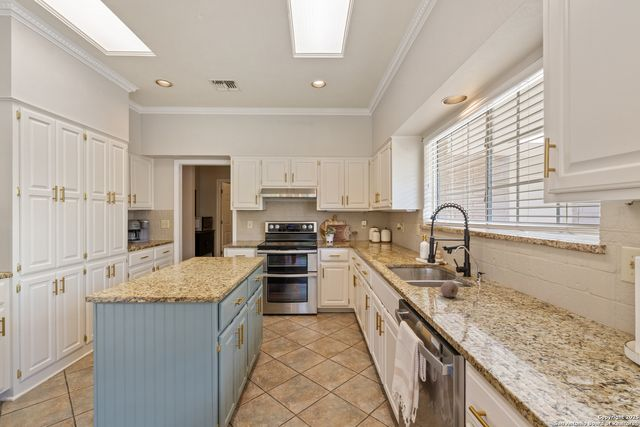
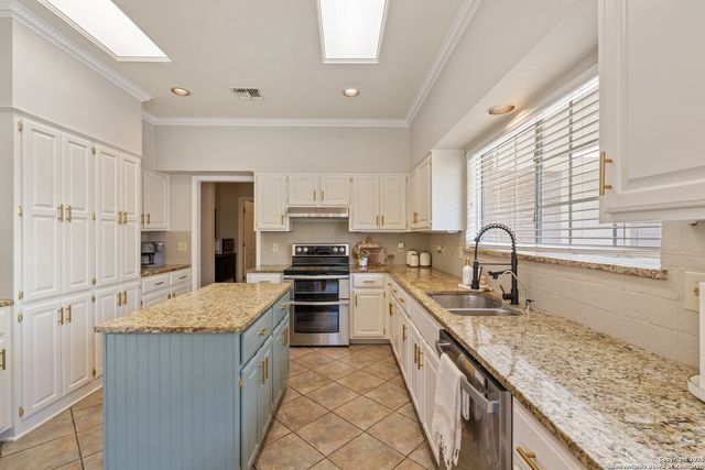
- fruit [440,280,459,298]
